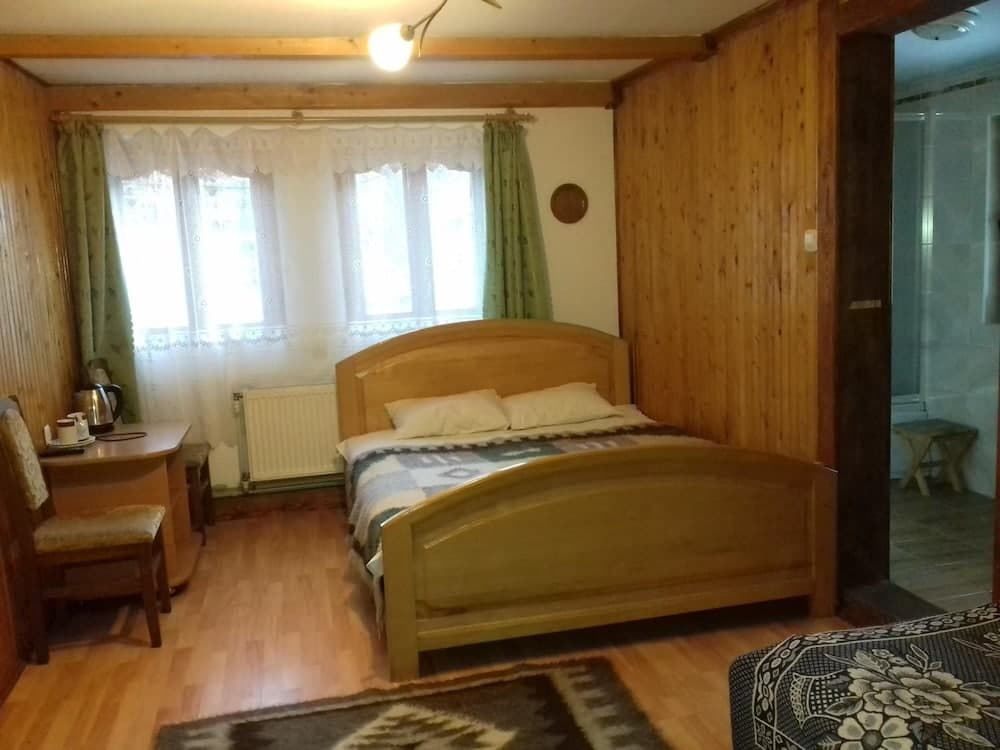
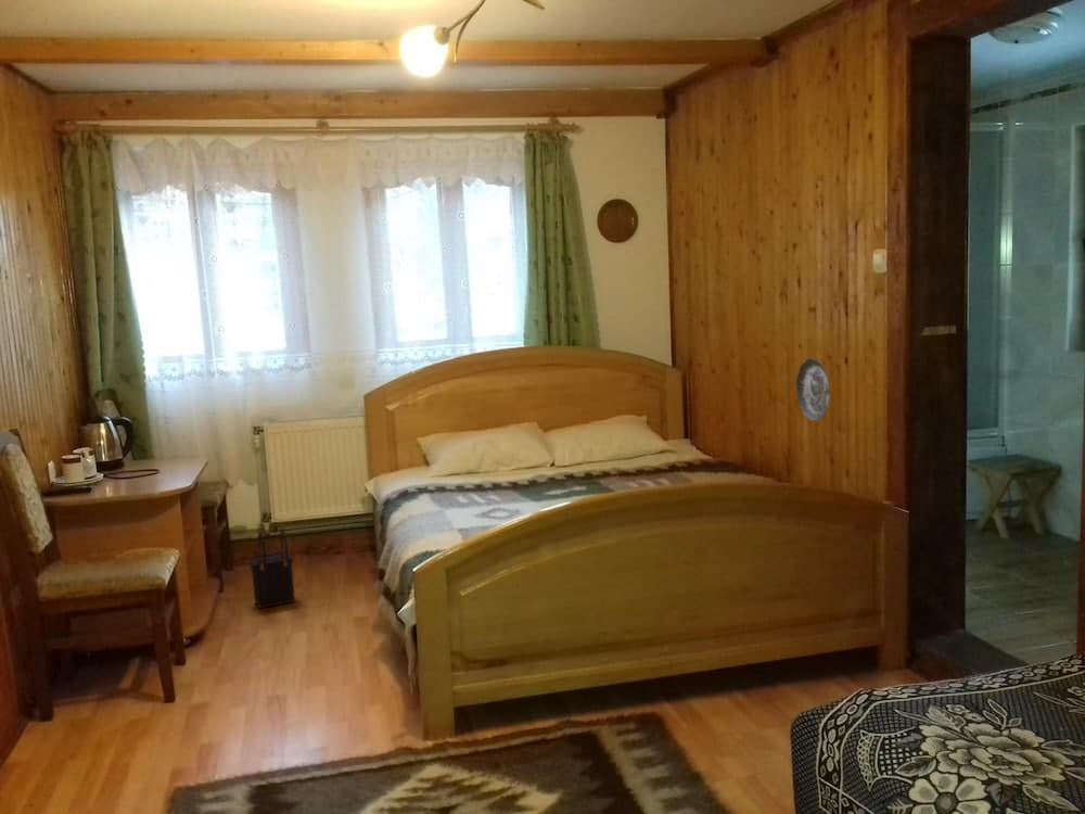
+ decorative plate [795,357,831,422]
+ satchel [248,527,296,610]
